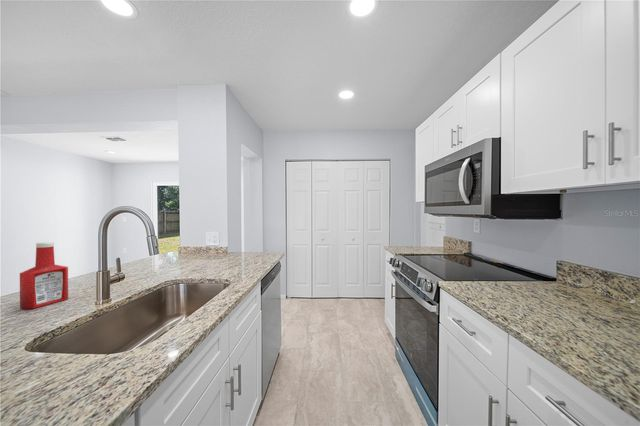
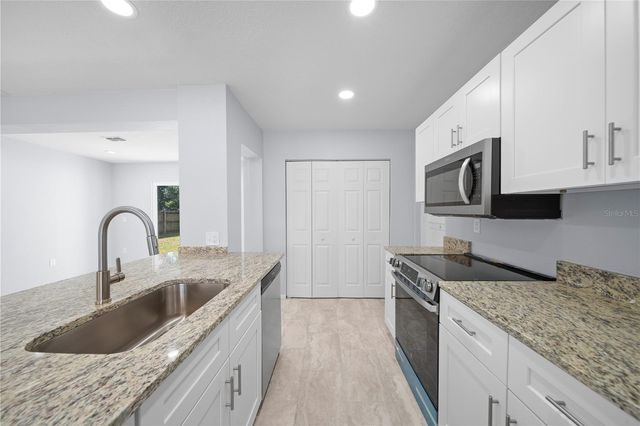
- soap bottle [19,241,69,311]
